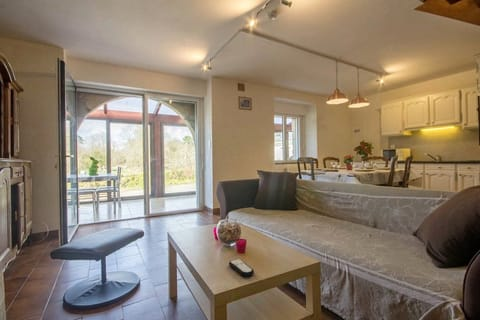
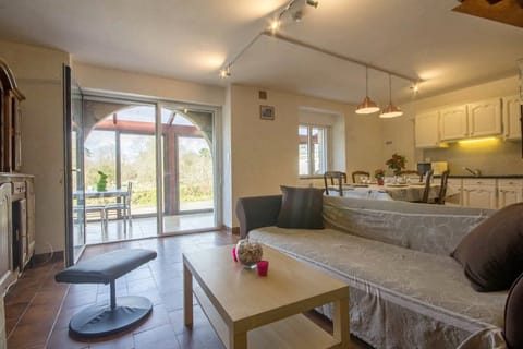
- remote control [228,258,255,277]
